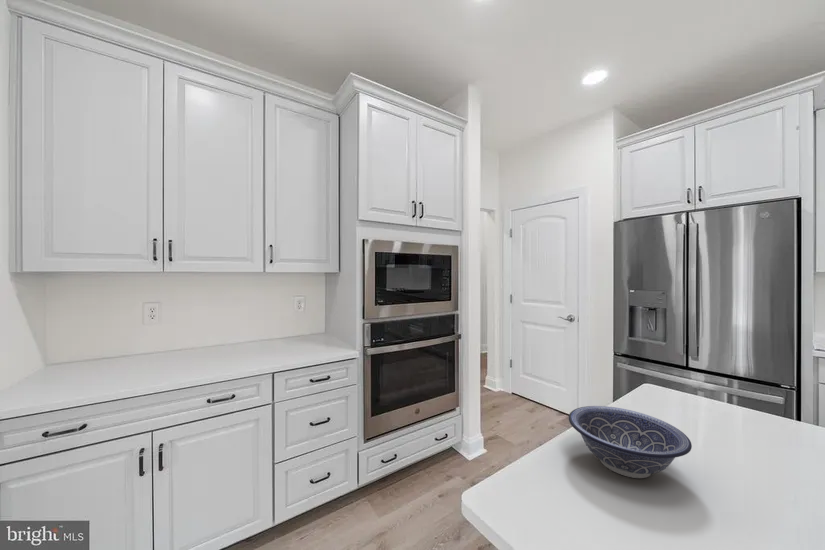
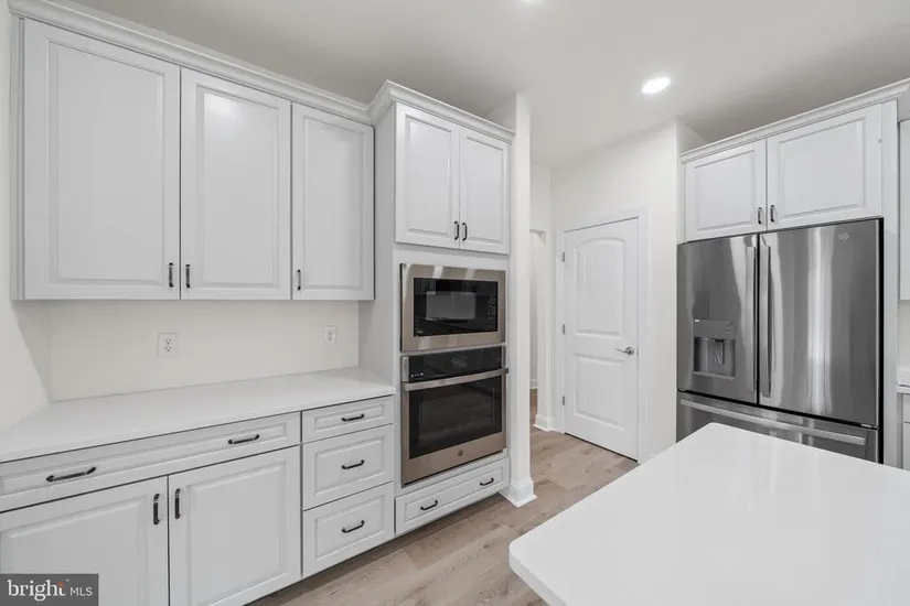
- decorative bowl [568,405,693,479]
